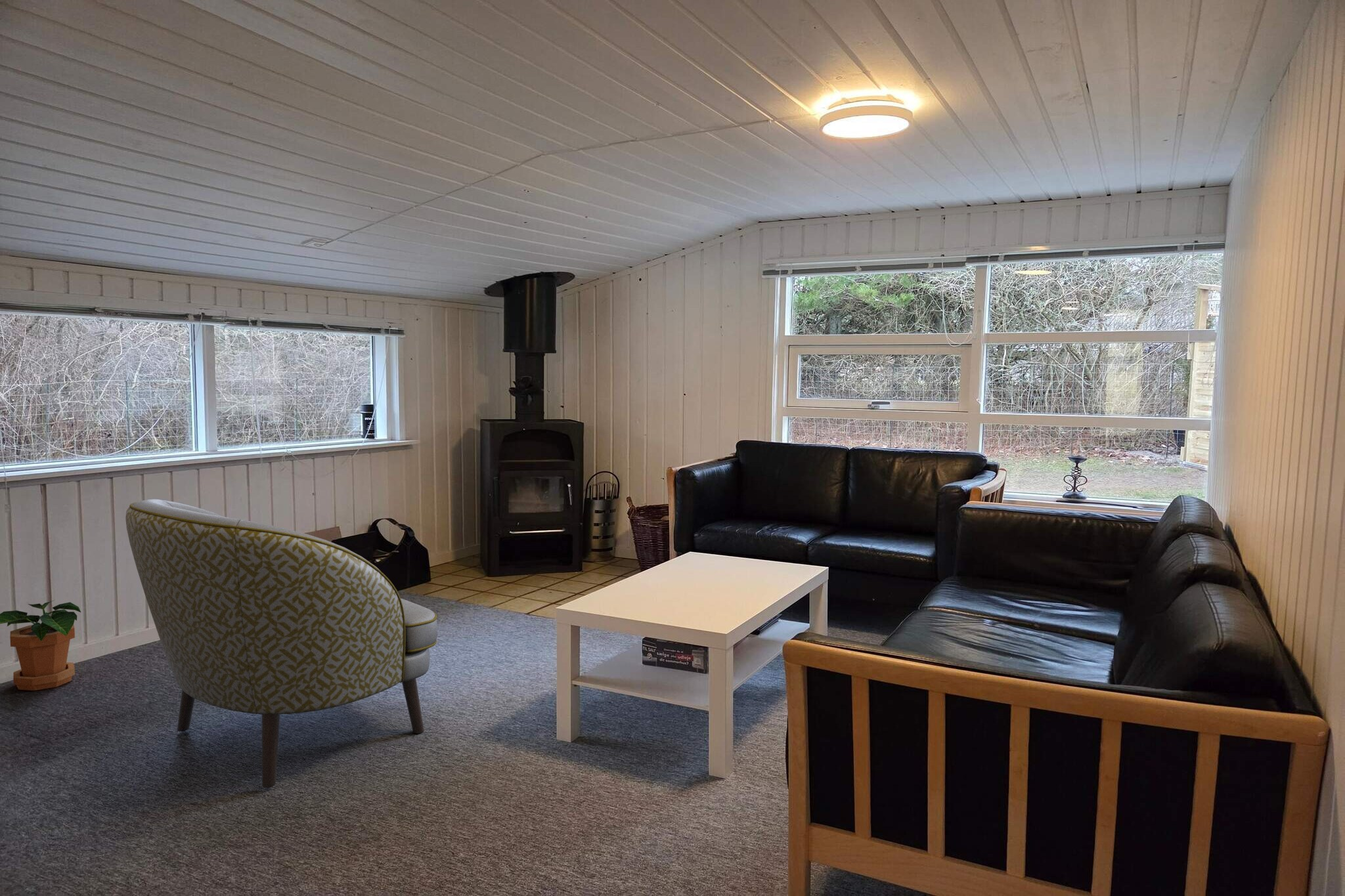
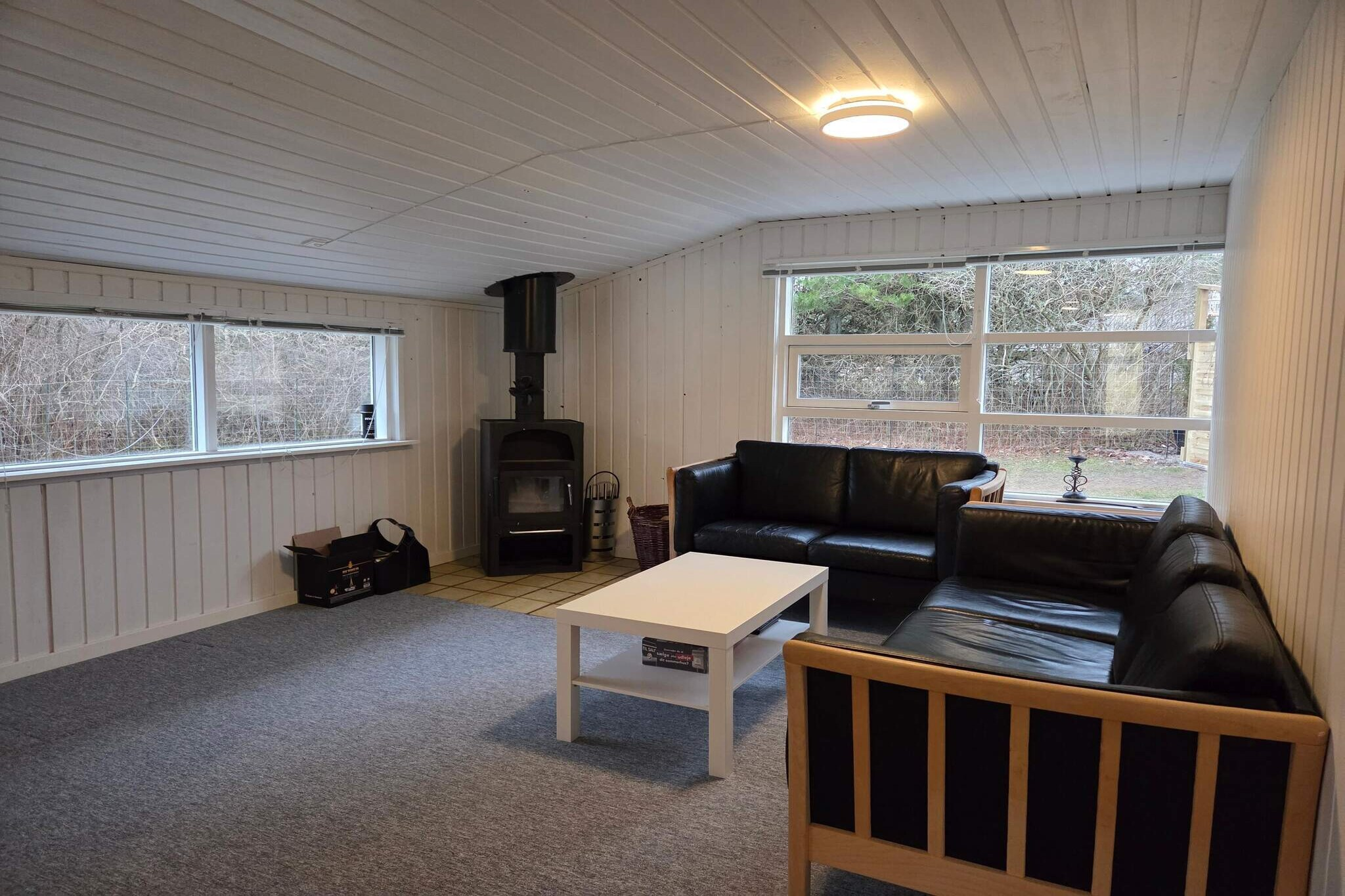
- armchair [125,499,438,788]
- potted plant [0,599,81,691]
